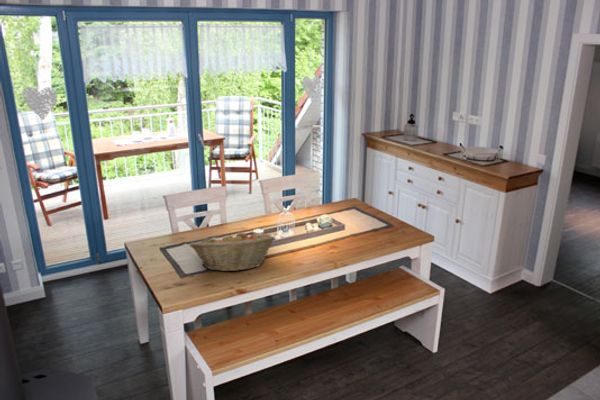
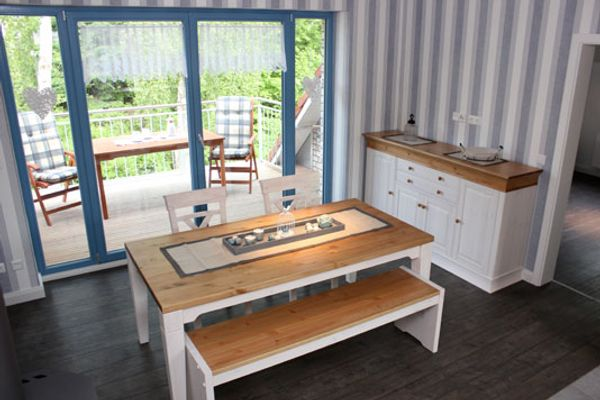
- fruit basket [188,231,276,272]
